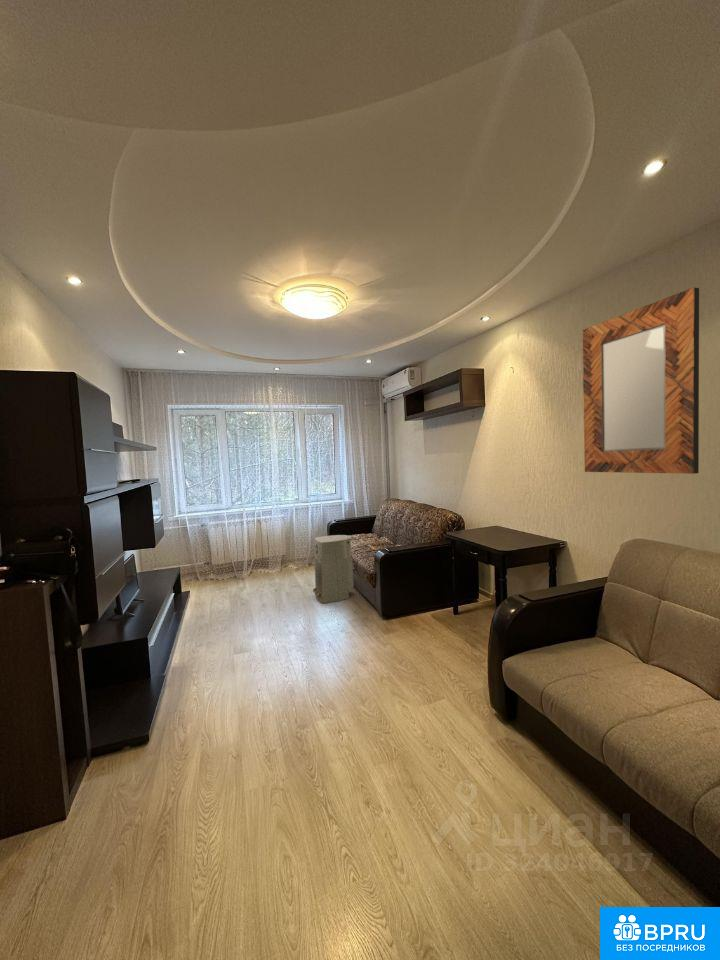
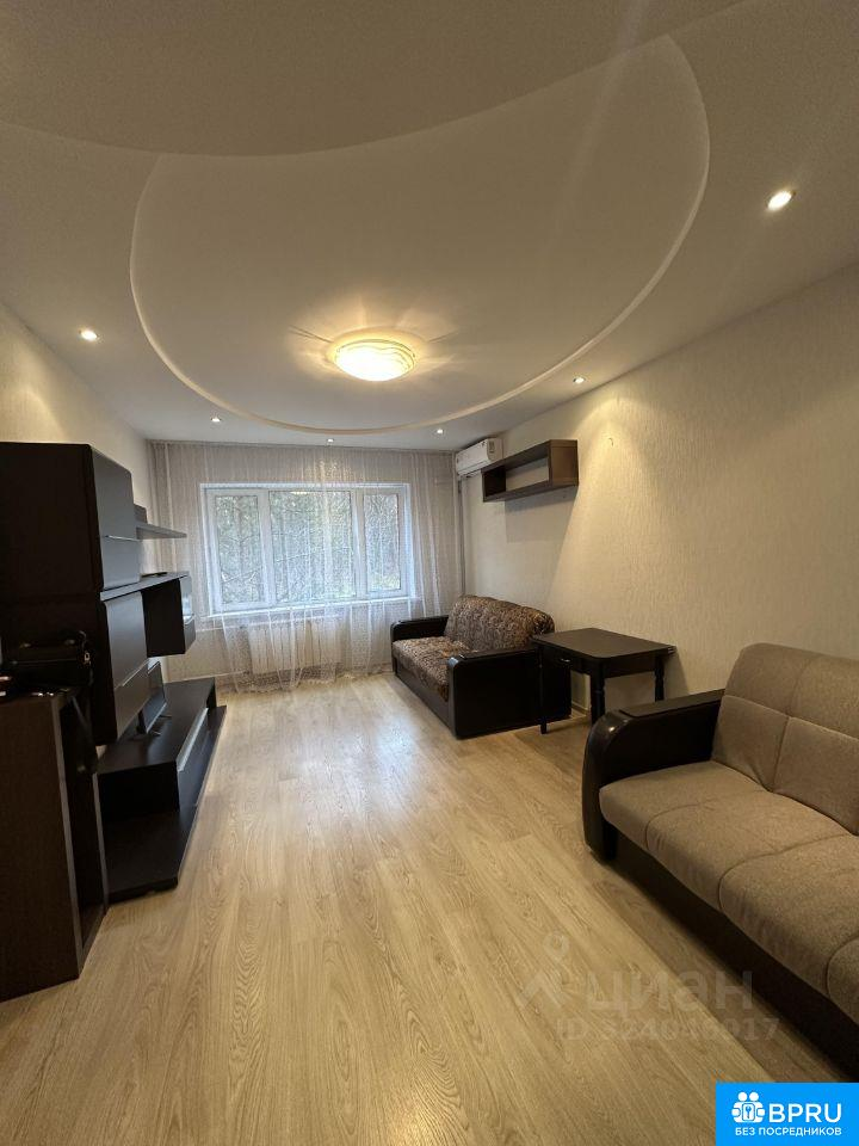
- air purifier [312,534,355,604]
- home mirror [582,286,700,475]
